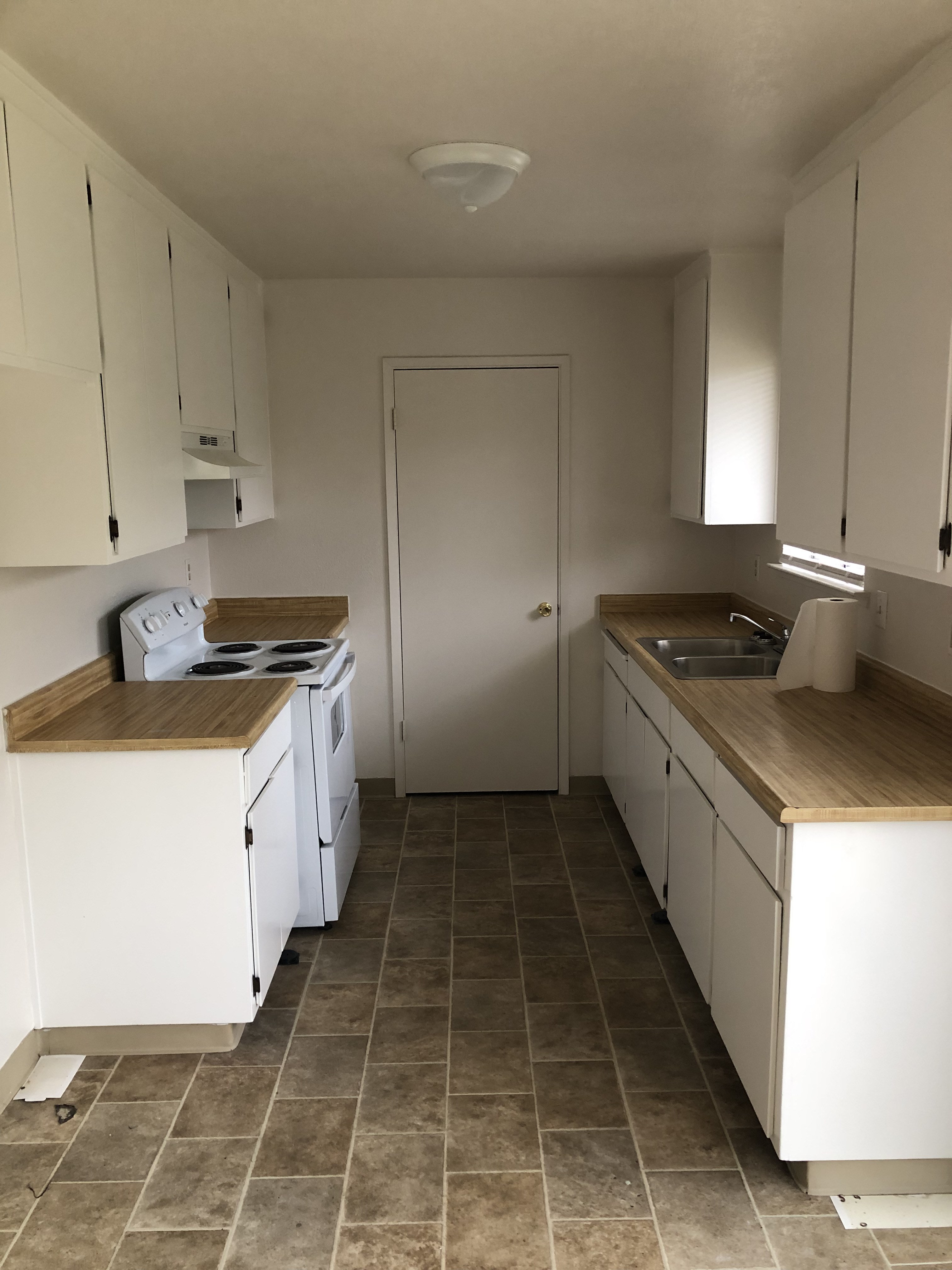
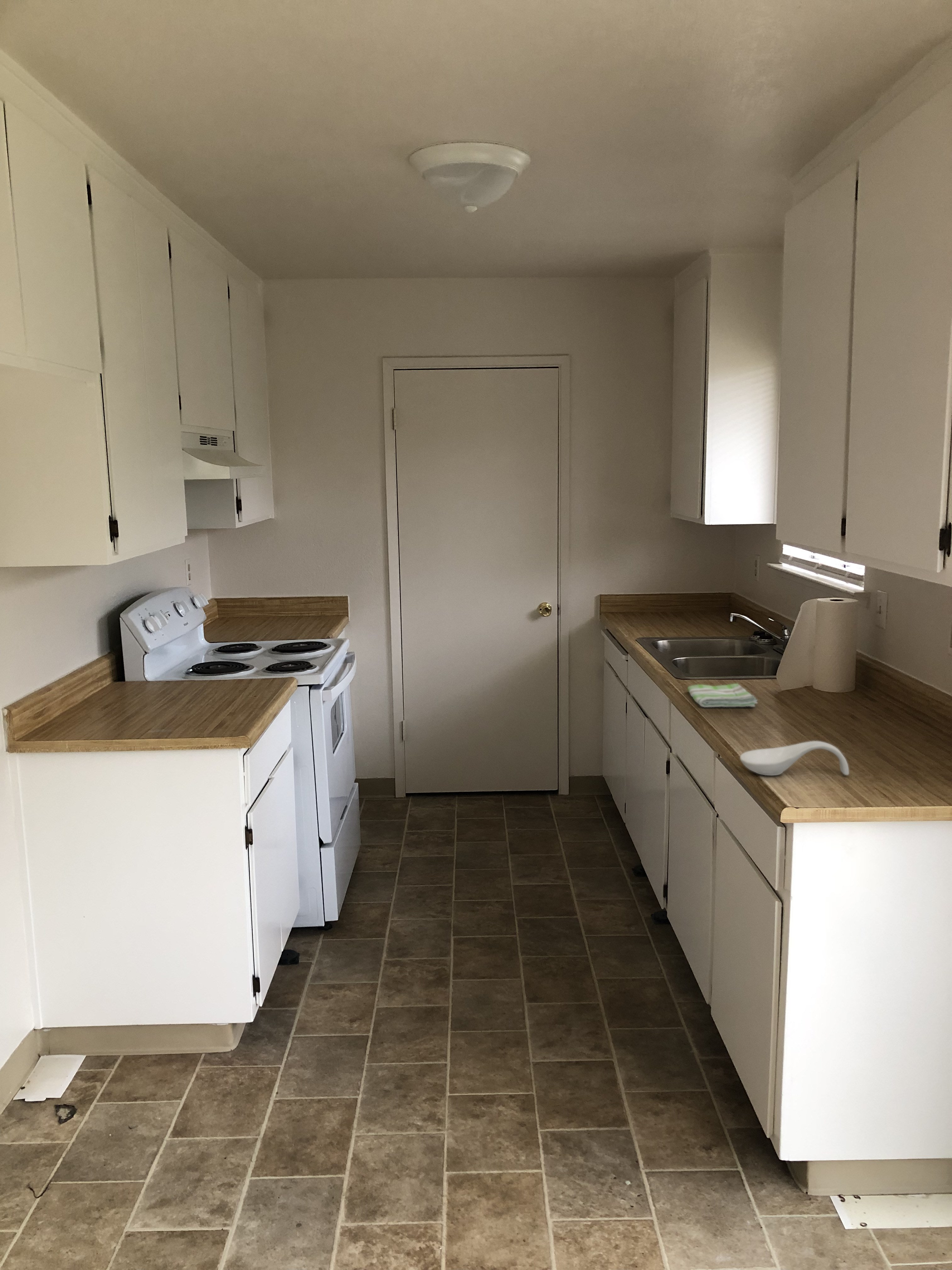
+ dish towel [687,683,758,708]
+ spoon rest [739,741,849,776]
